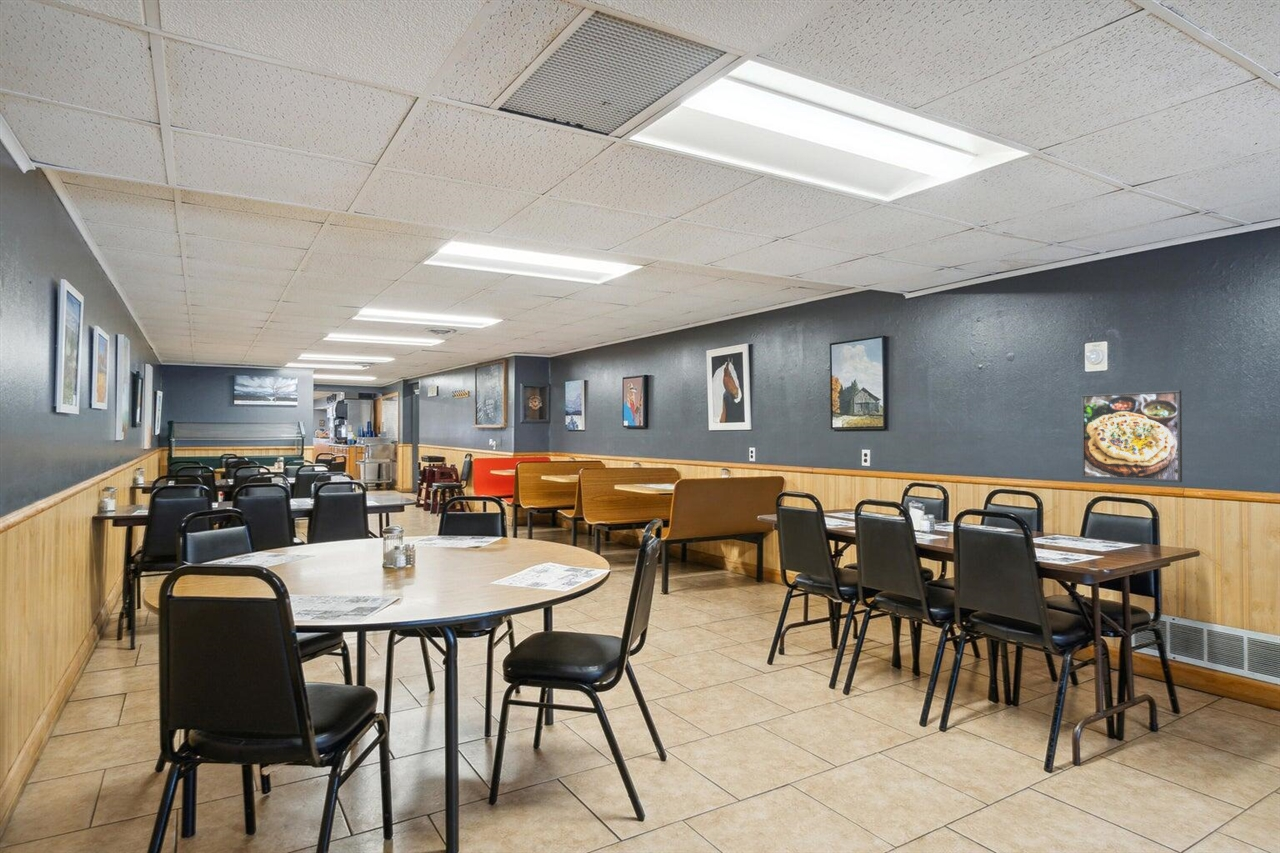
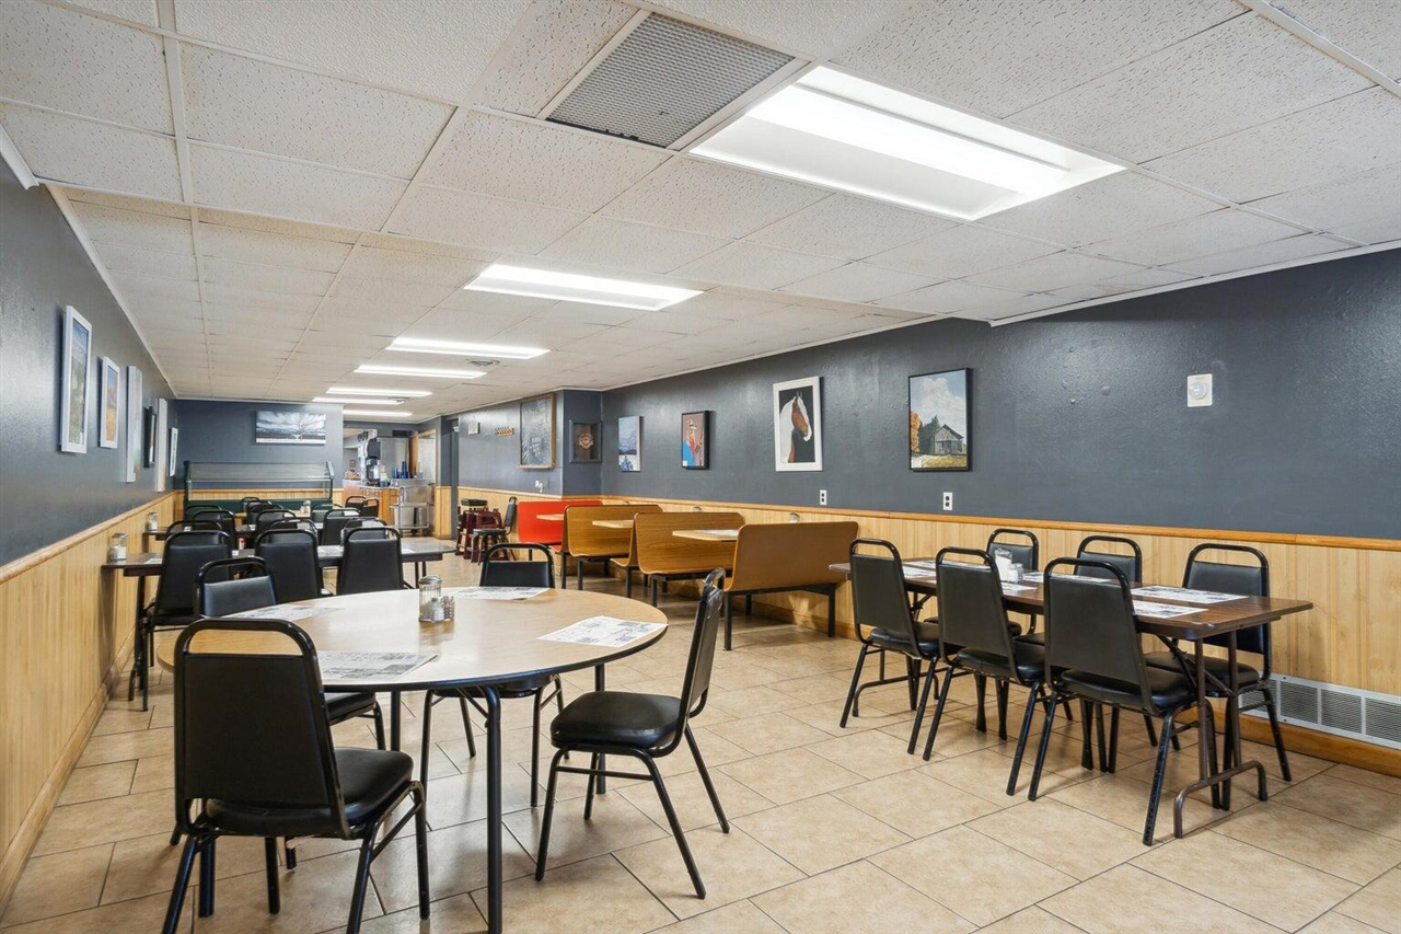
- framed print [1080,389,1183,483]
